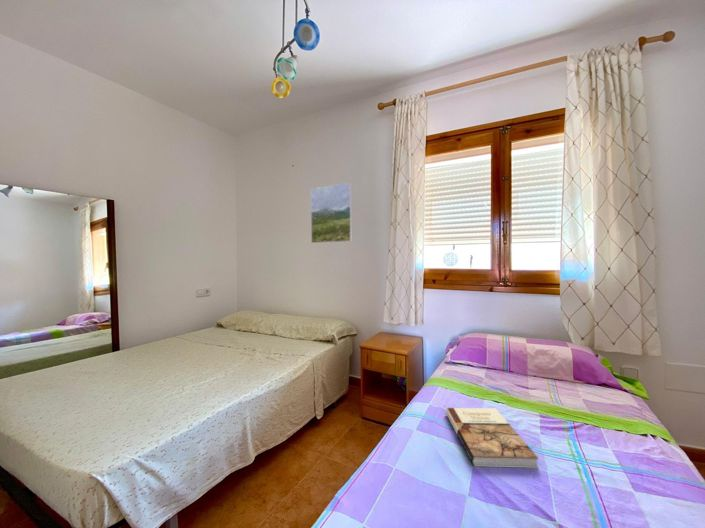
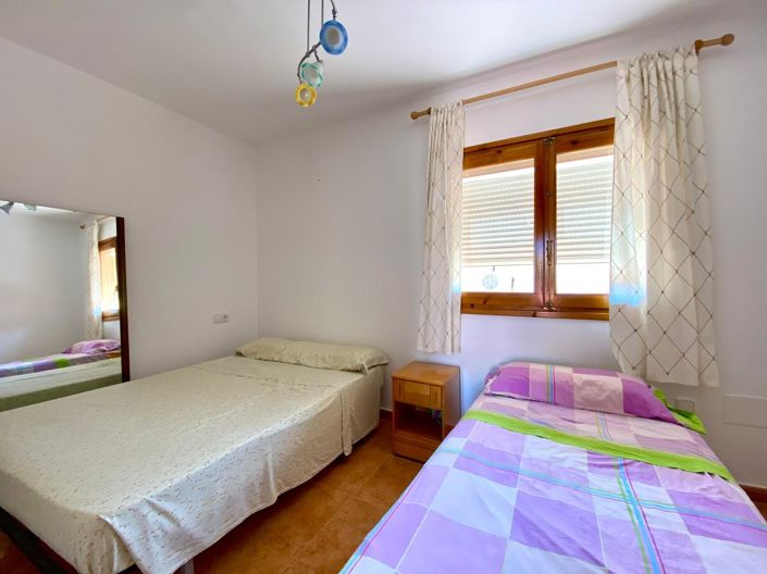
- book [445,407,540,469]
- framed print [310,182,353,244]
